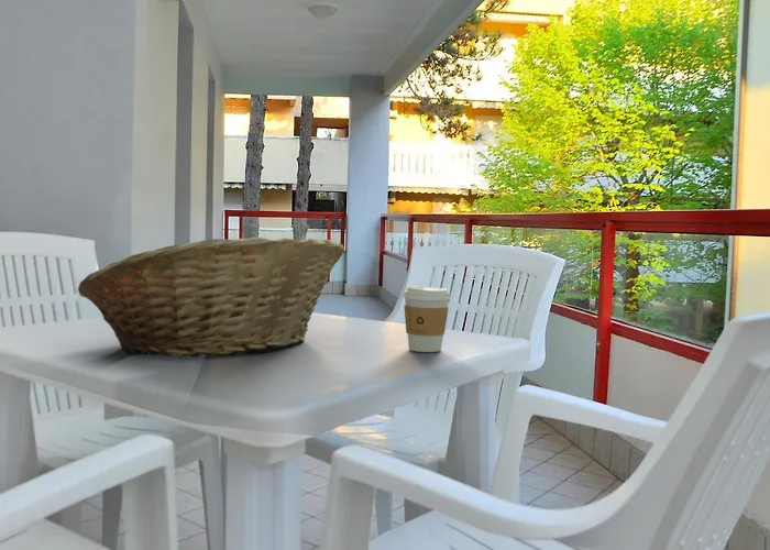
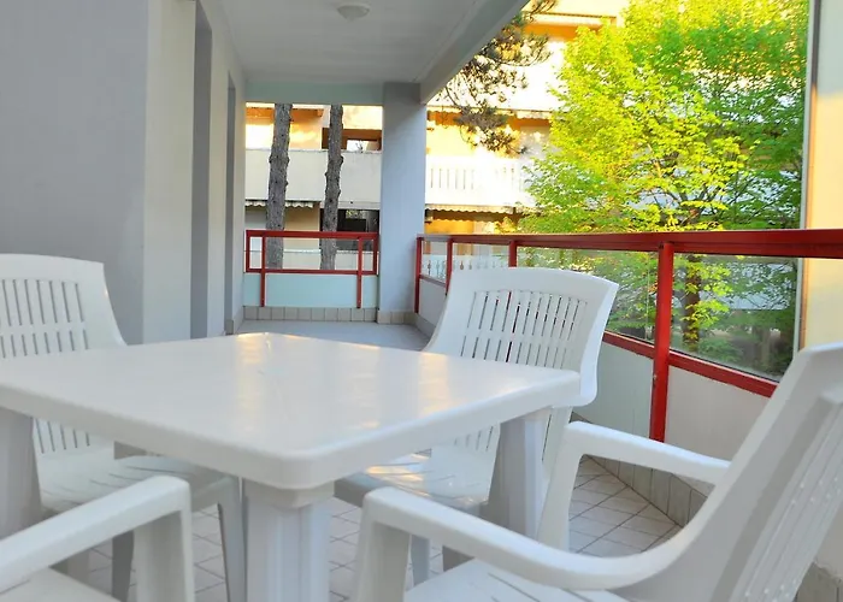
- fruit basket [77,237,345,359]
- coffee cup [403,285,451,353]
